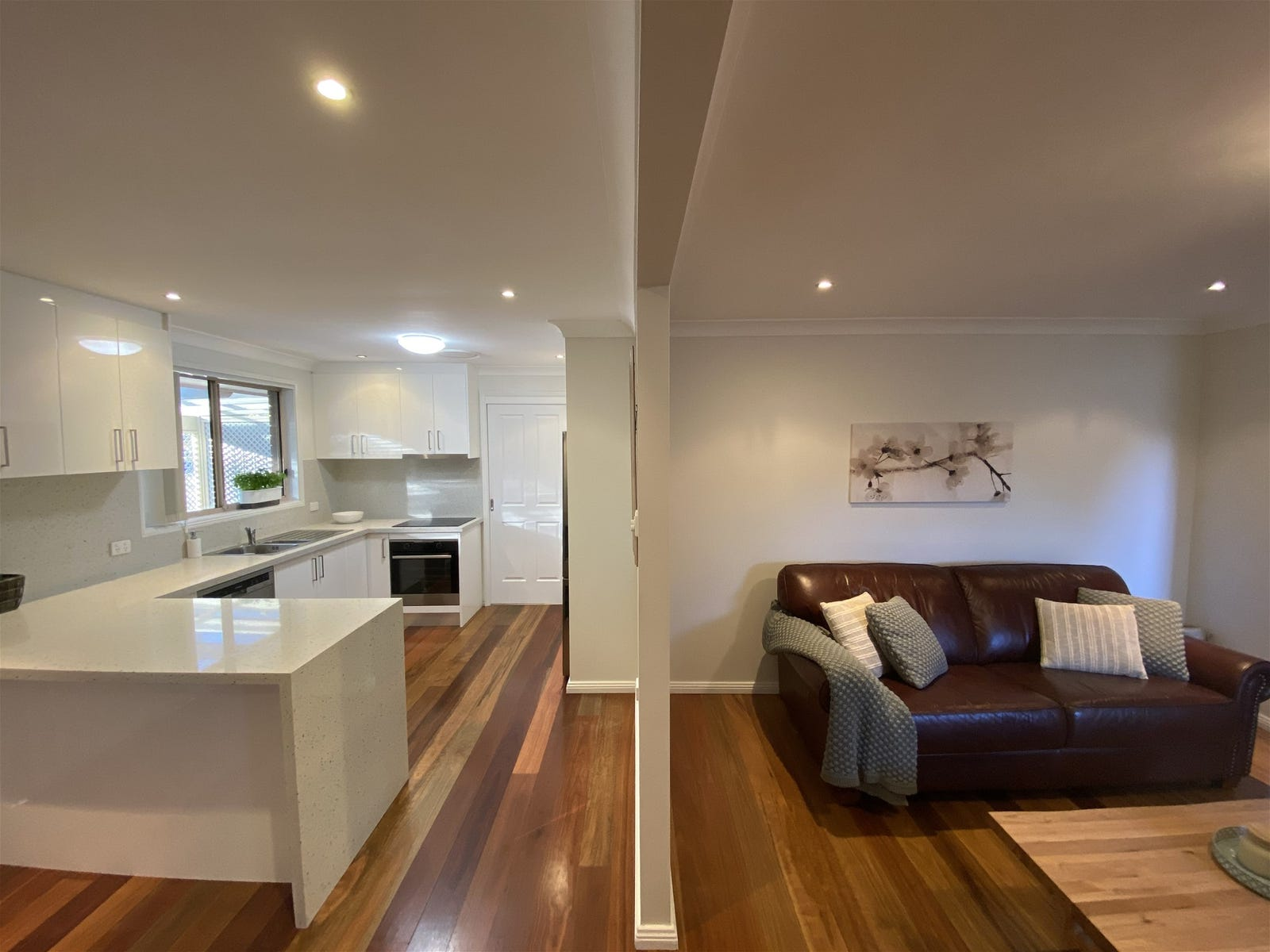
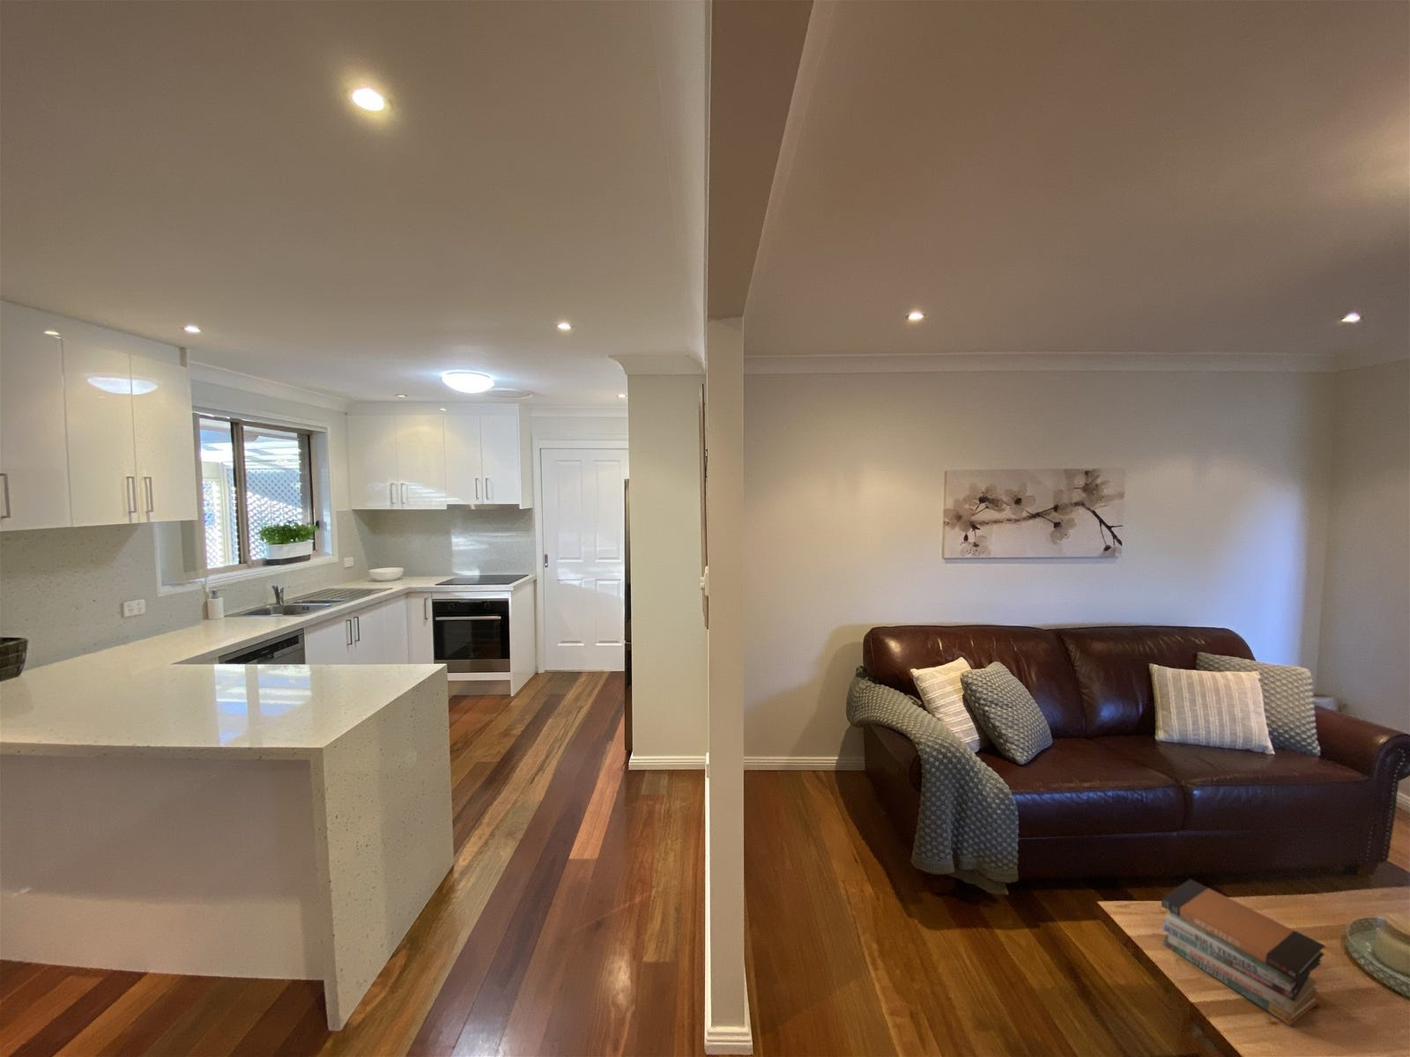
+ book stack [1160,878,1326,1026]
